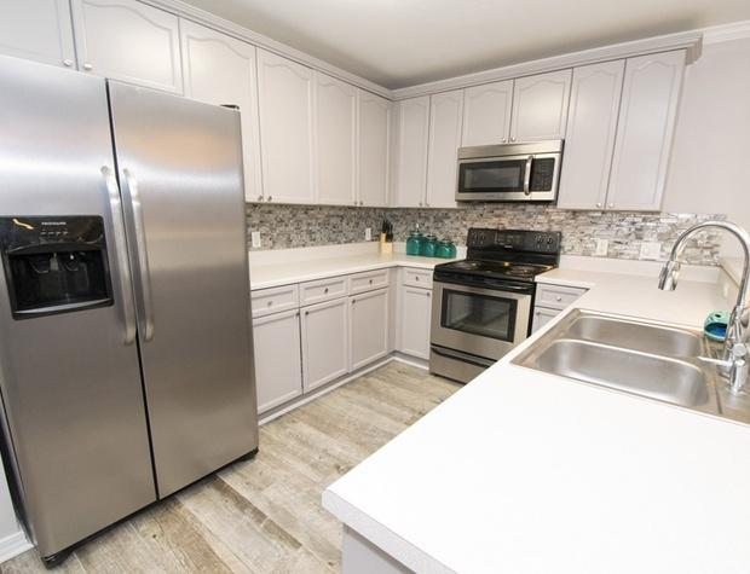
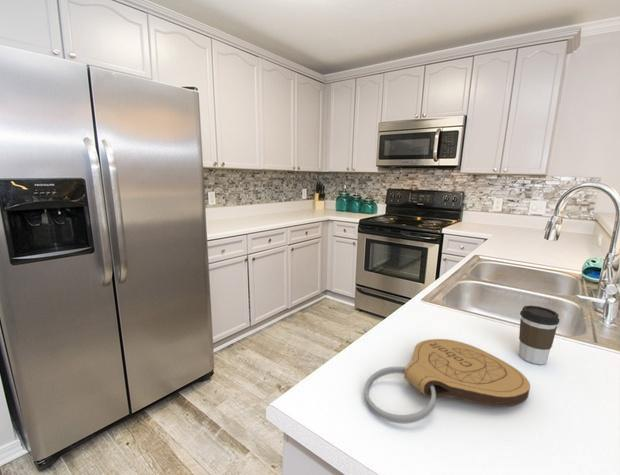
+ coffee cup [518,305,561,365]
+ key chain [363,338,531,425]
